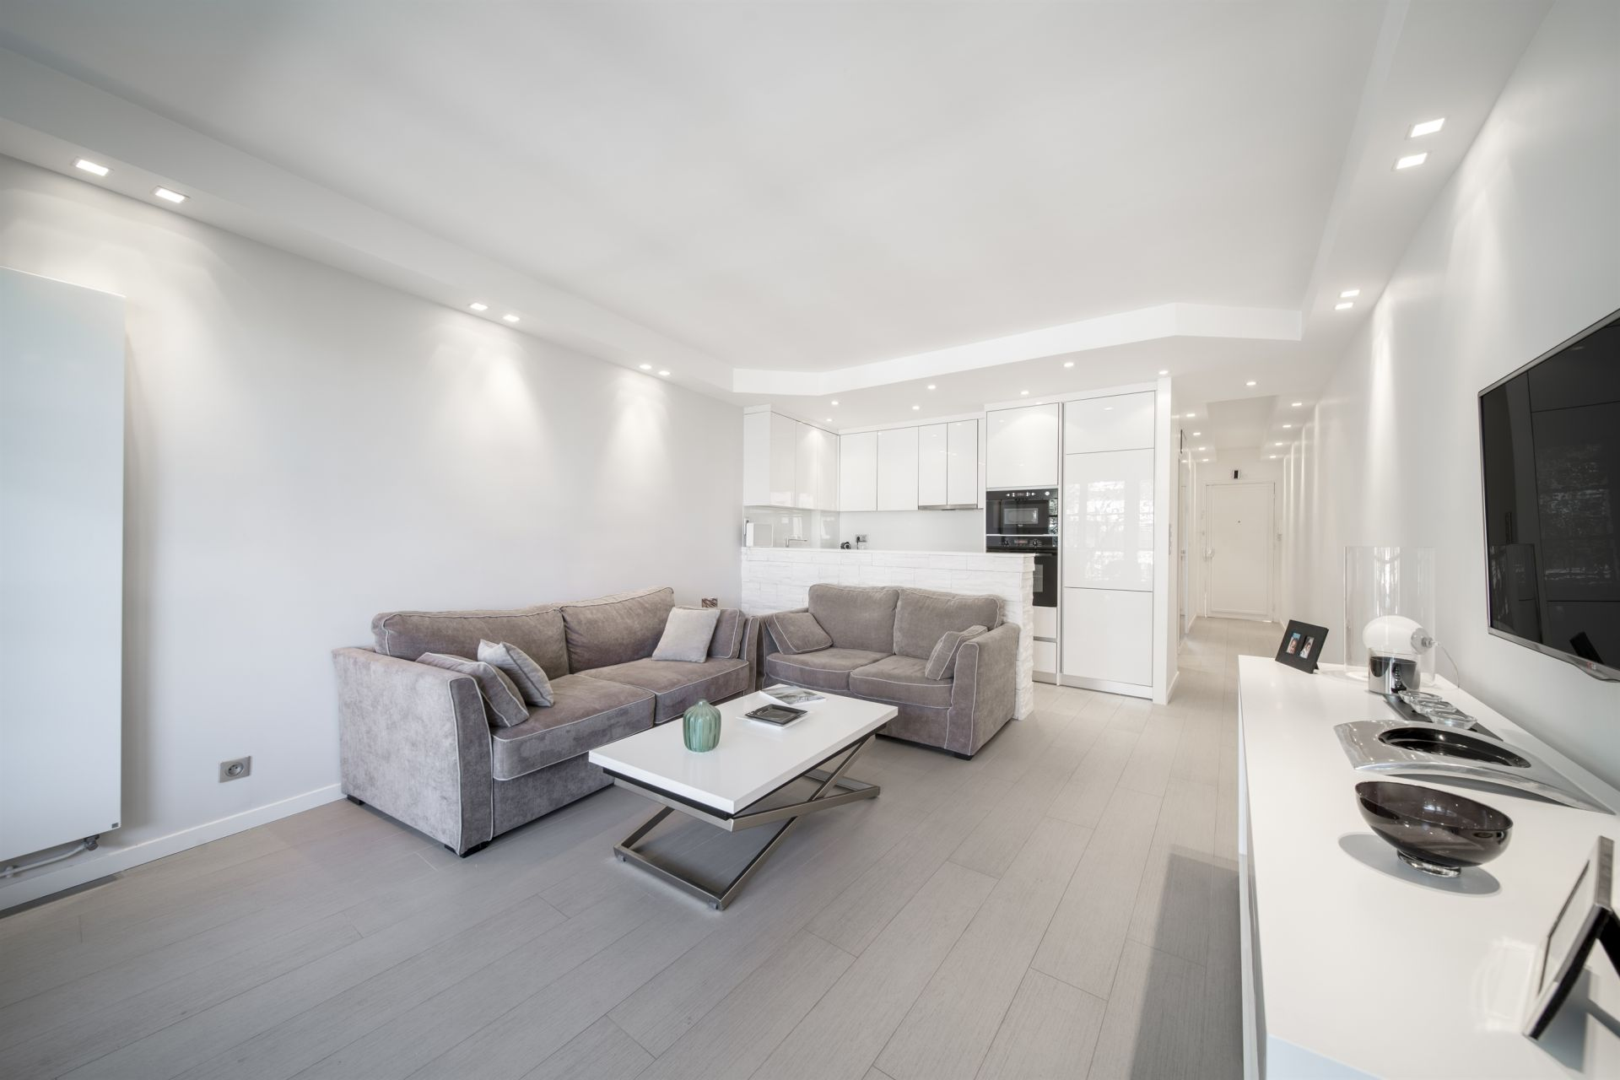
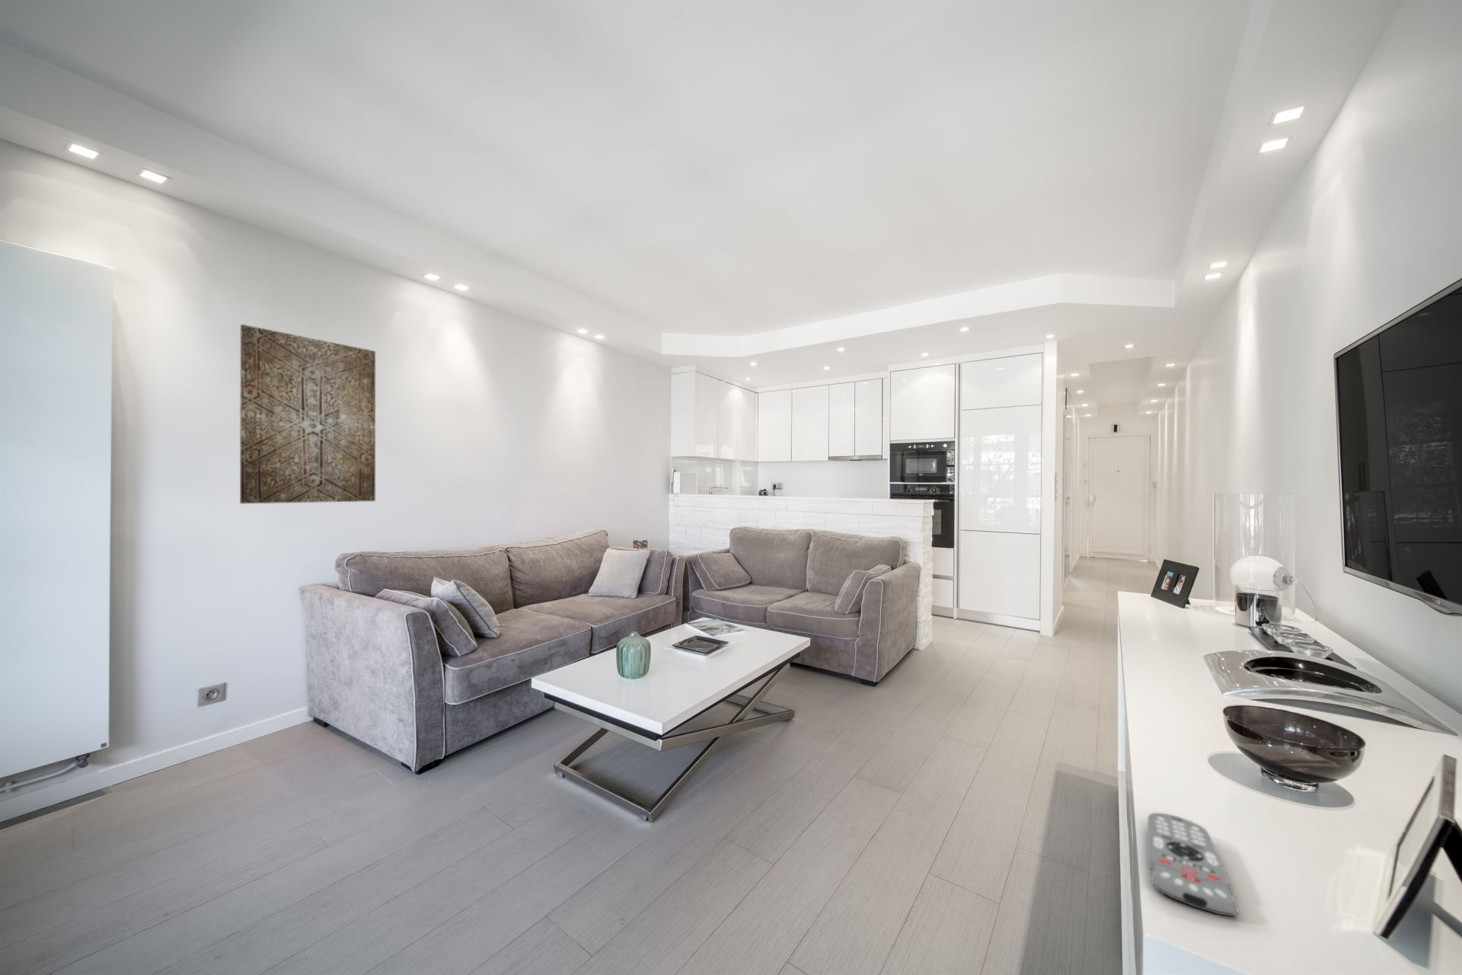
+ remote control [1147,812,1239,917]
+ wall art [239,323,376,504]
